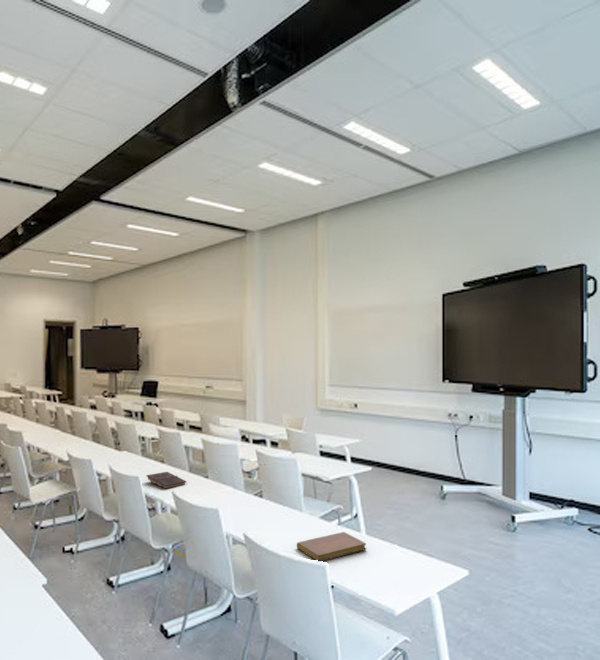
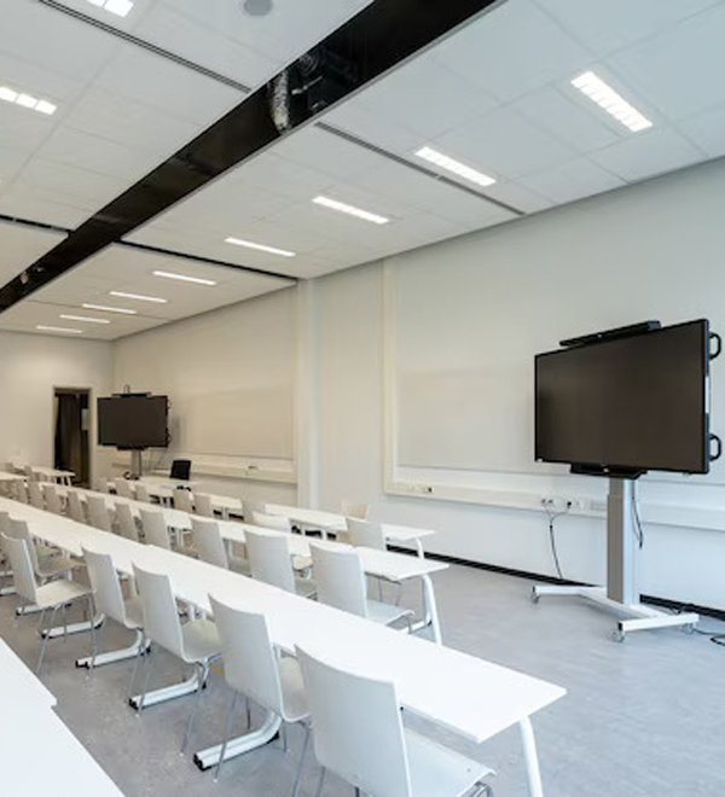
- notebook [296,531,367,562]
- book [145,471,188,489]
